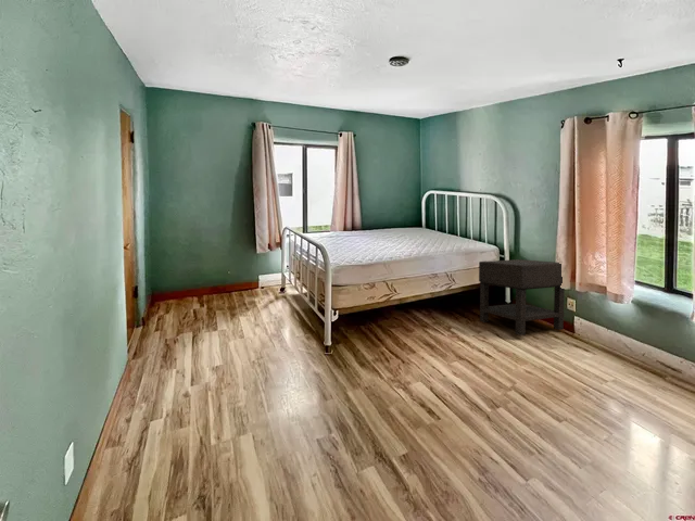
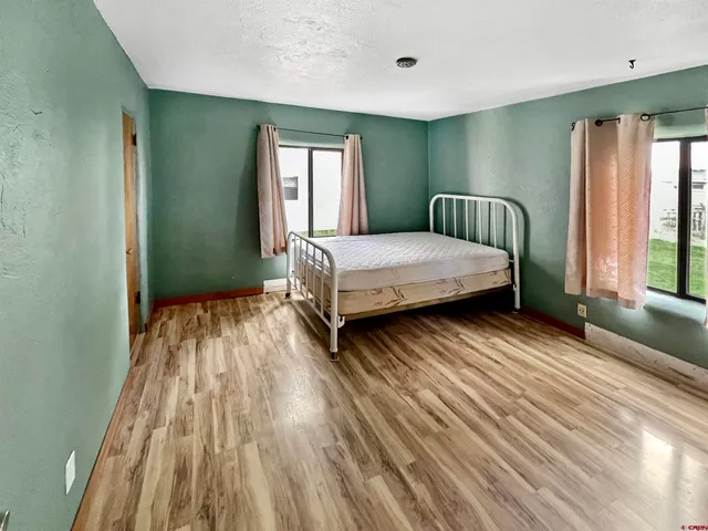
- nightstand [478,258,566,336]
